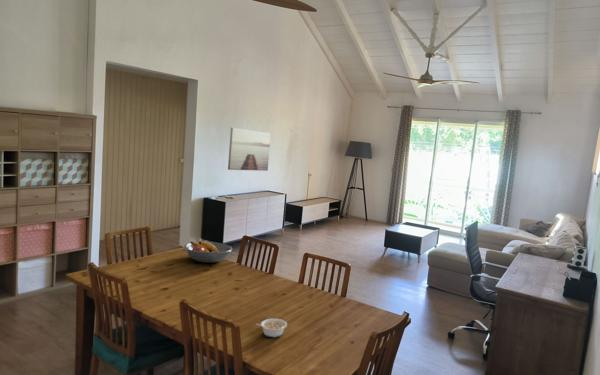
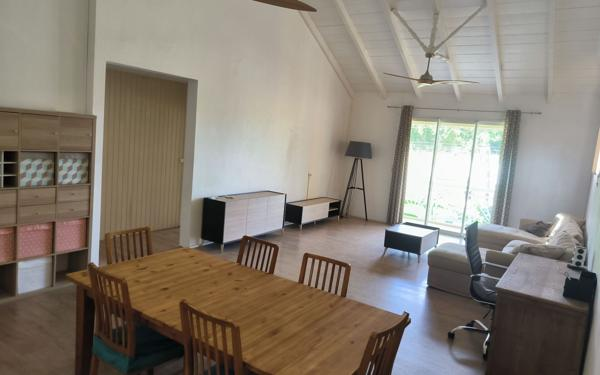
- fruit bowl [183,240,233,264]
- legume [255,318,288,338]
- wall art [227,127,272,172]
